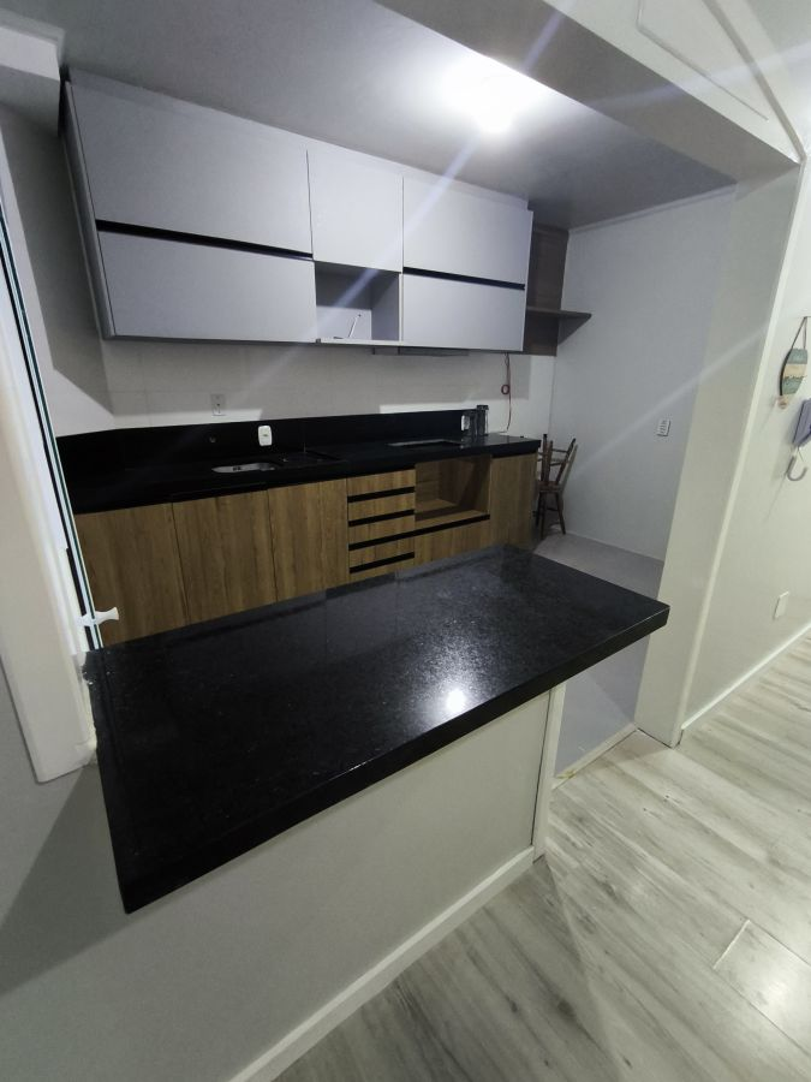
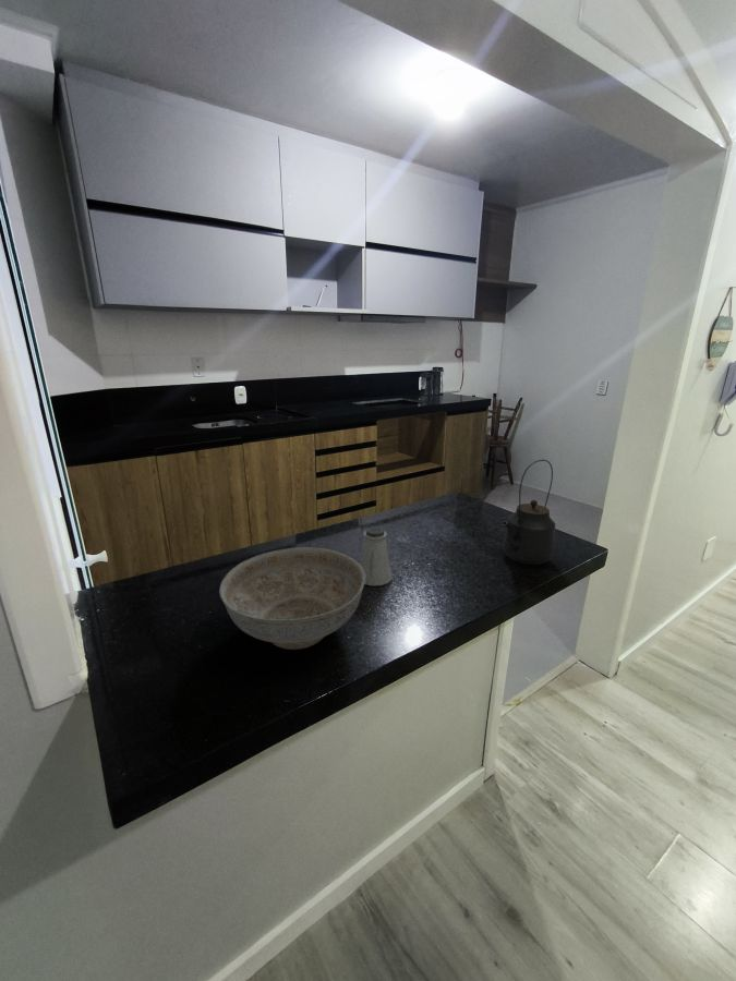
+ decorative bowl [218,546,365,651]
+ kettle [500,459,556,566]
+ saltshaker [358,525,394,586]
